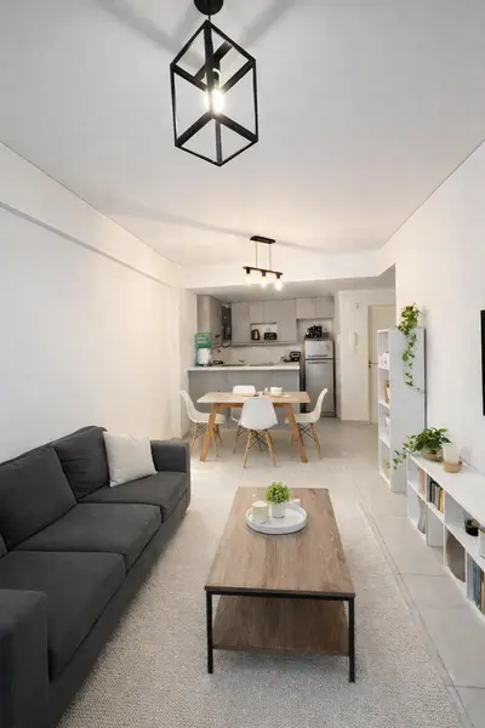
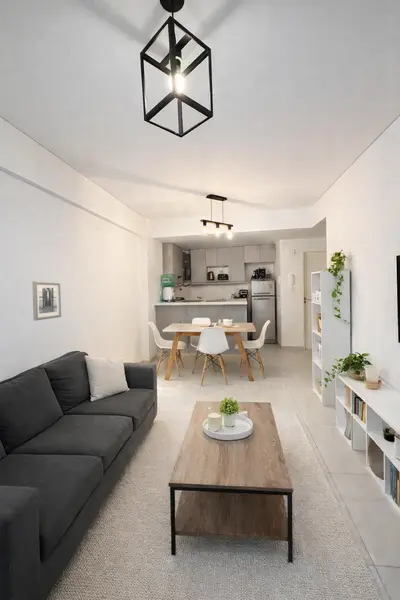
+ wall art [31,280,62,321]
